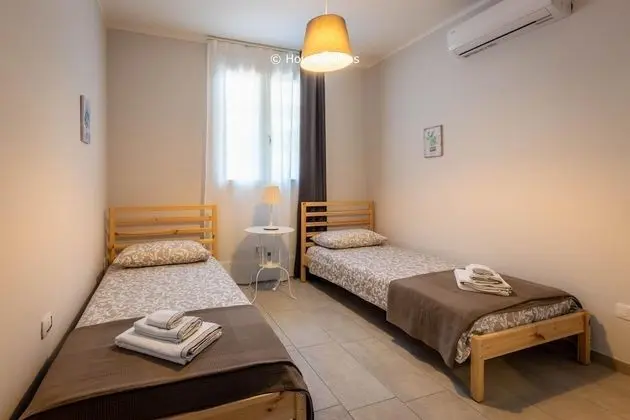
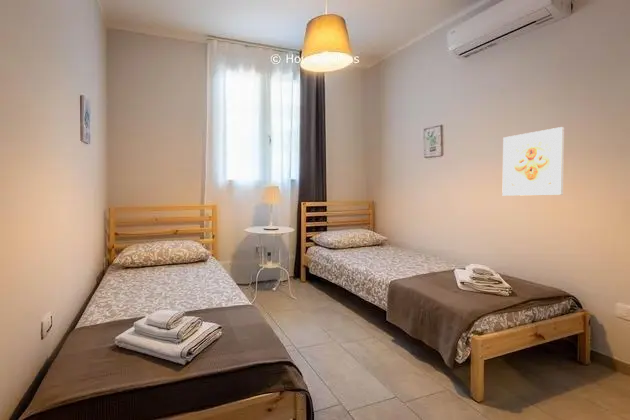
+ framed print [501,126,565,197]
